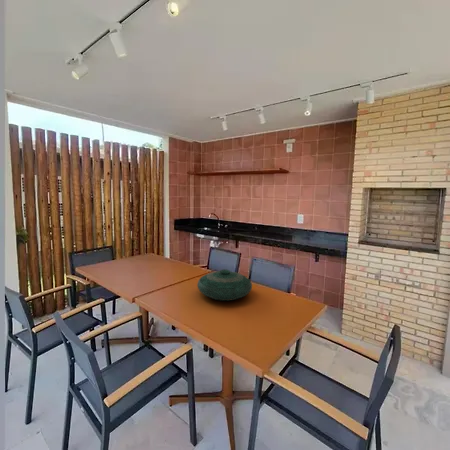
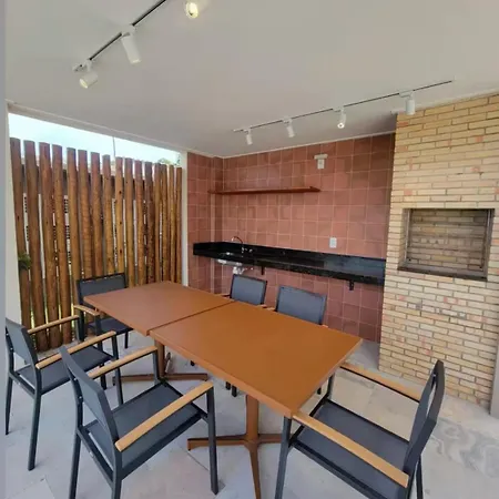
- decorative bowl [196,268,253,302]
